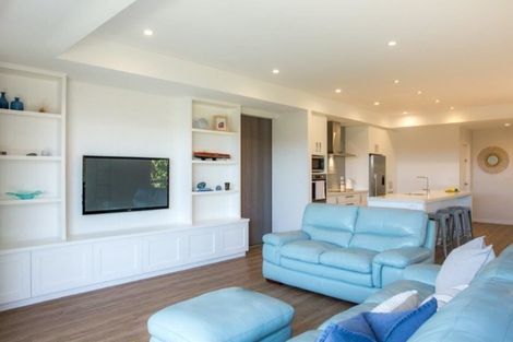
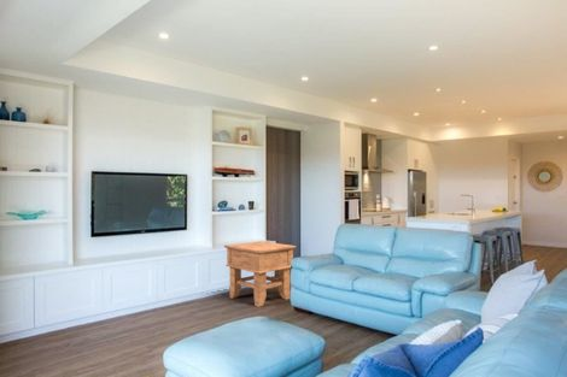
+ side table [223,240,297,308]
